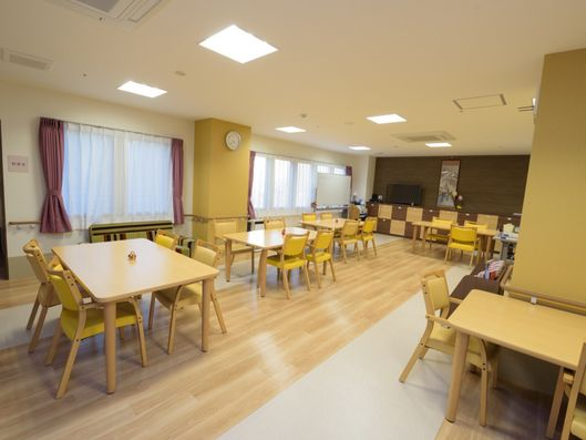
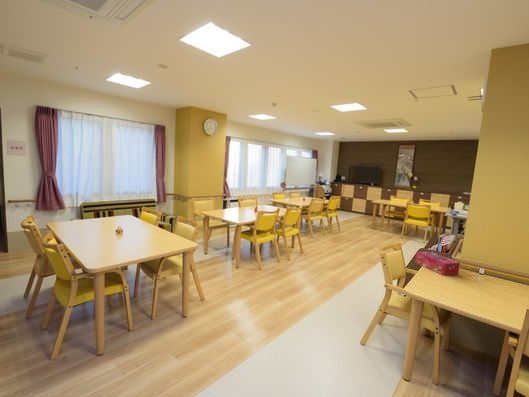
+ tissue box [414,250,461,276]
